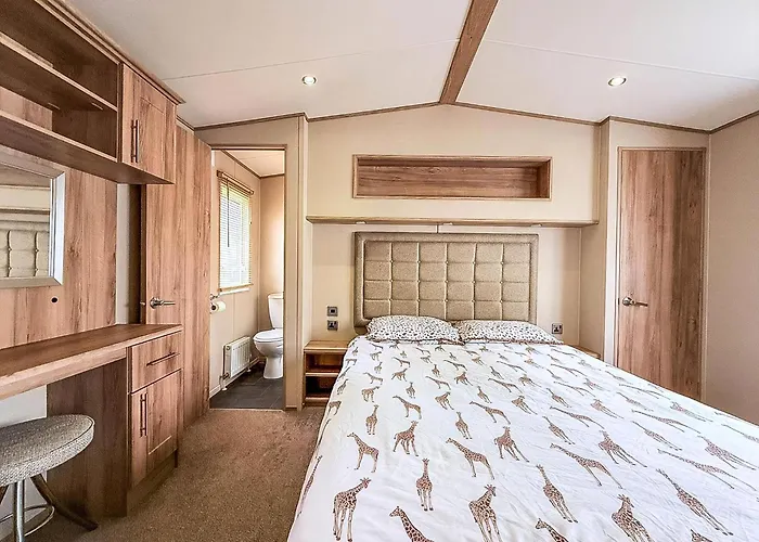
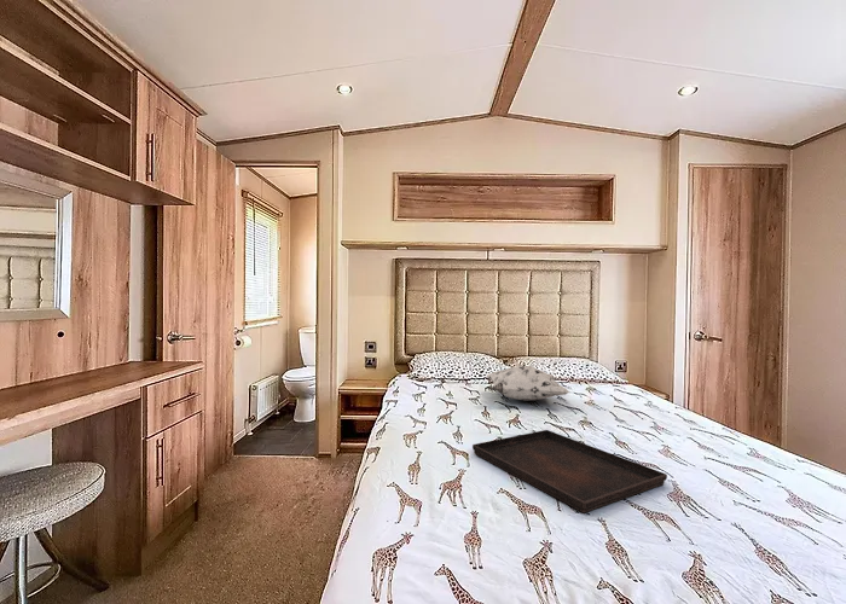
+ serving tray [471,429,668,513]
+ decorative pillow [486,365,570,402]
